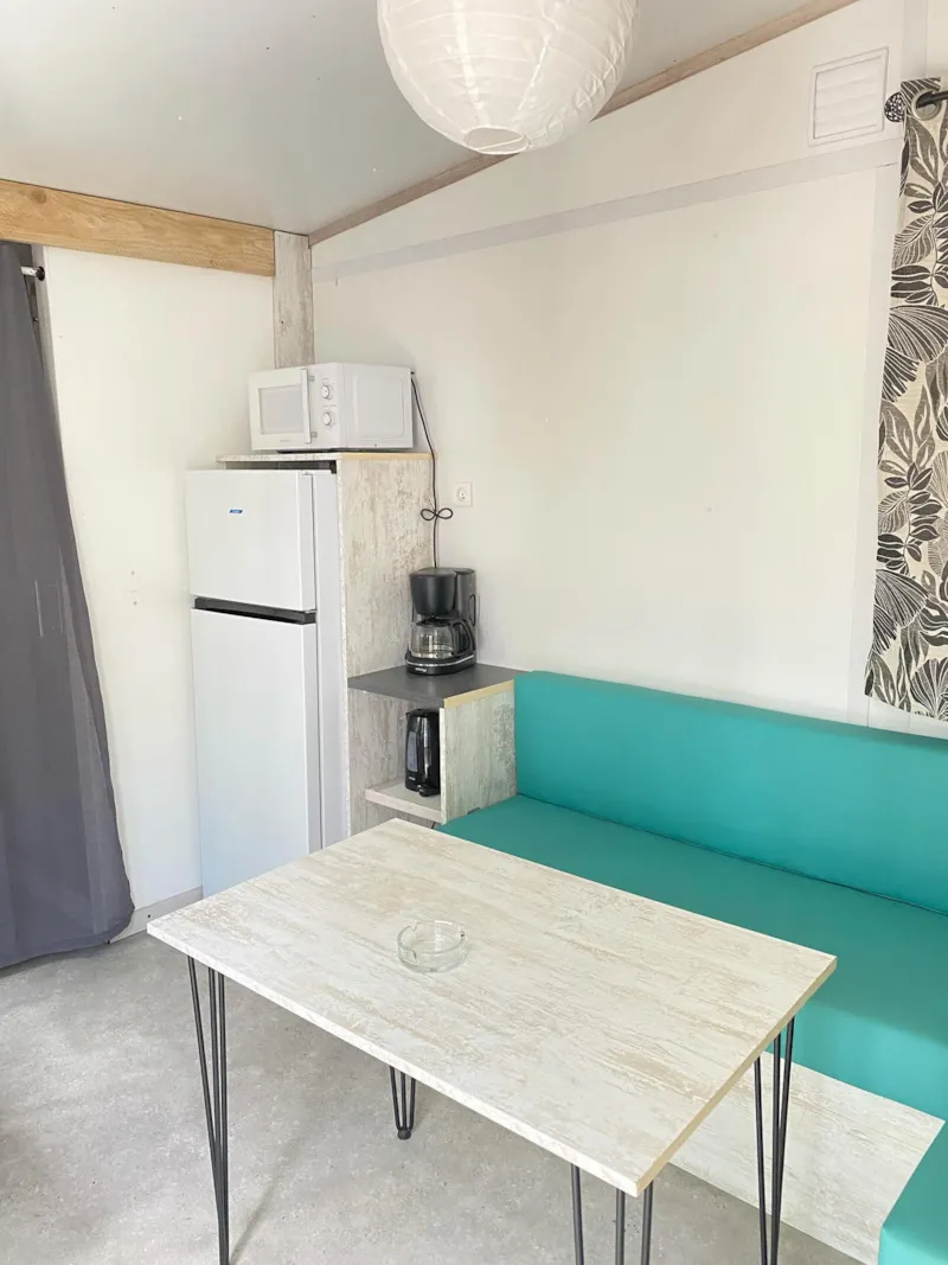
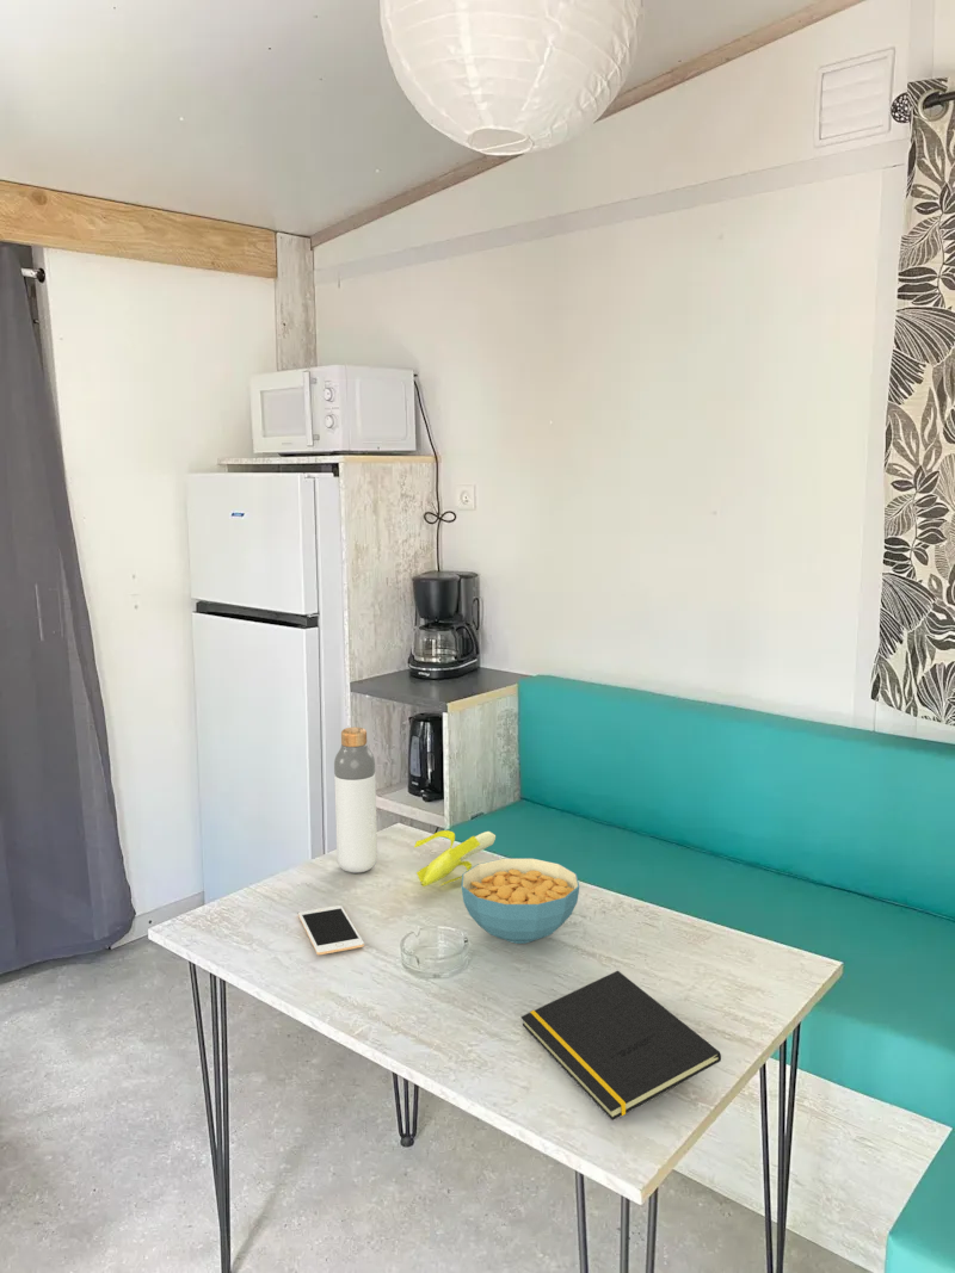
+ banana [413,829,497,888]
+ notepad [520,970,722,1121]
+ cereal bowl [460,857,580,945]
+ cell phone [297,904,365,956]
+ bottle [333,725,378,875]
